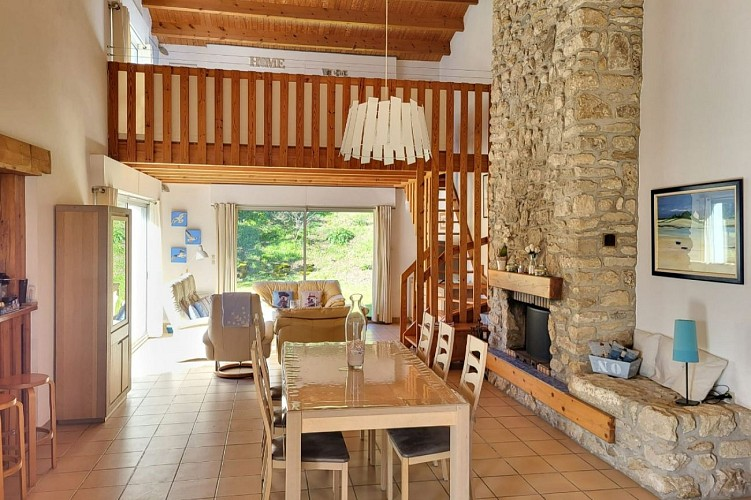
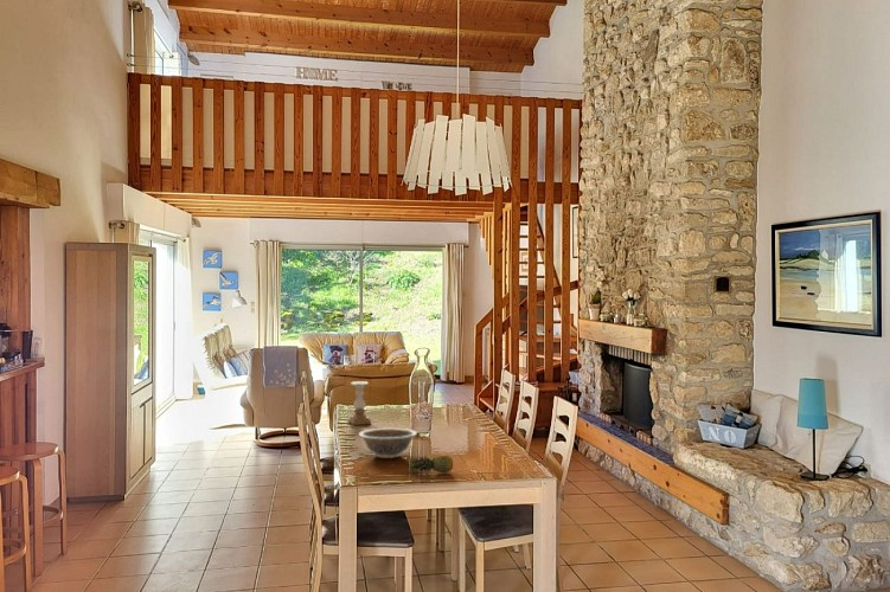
+ candle holder [347,380,372,426]
+ fruit [408,455,454,476]
+ decorative bowl [358,427,418,459]
